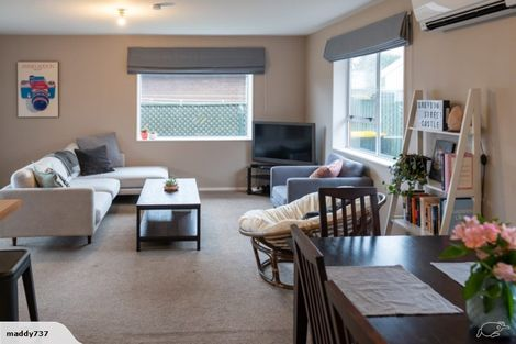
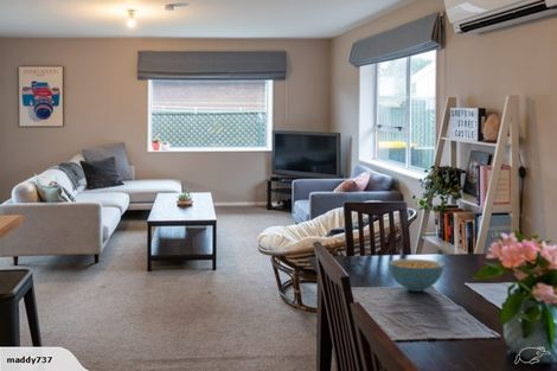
+ cereal bowl [388,258,446,293]
